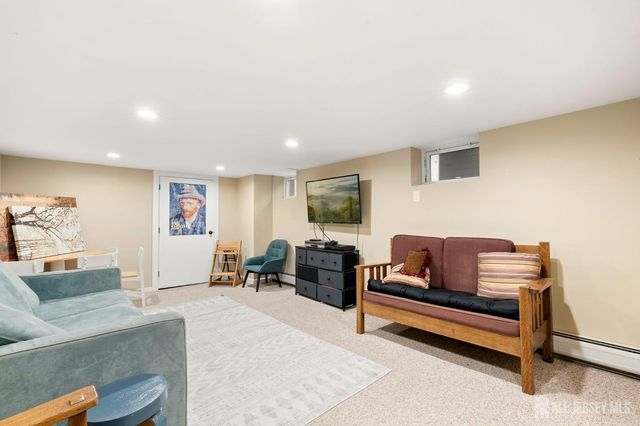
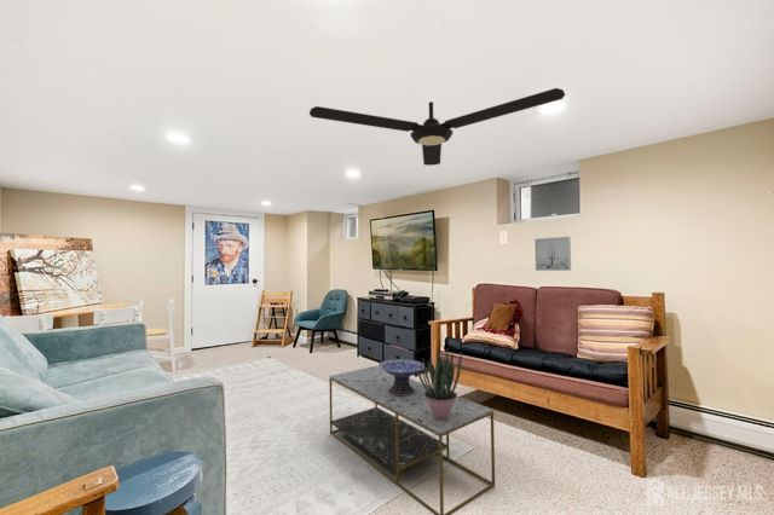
+ ceiling fan [308,87,566,167]
+ wall art [533,236,572,272]
+ decorative bowl [377,358,424,395]
+ coffee table [328,365,496,515]
+ potted plant [417,348,463,421]
